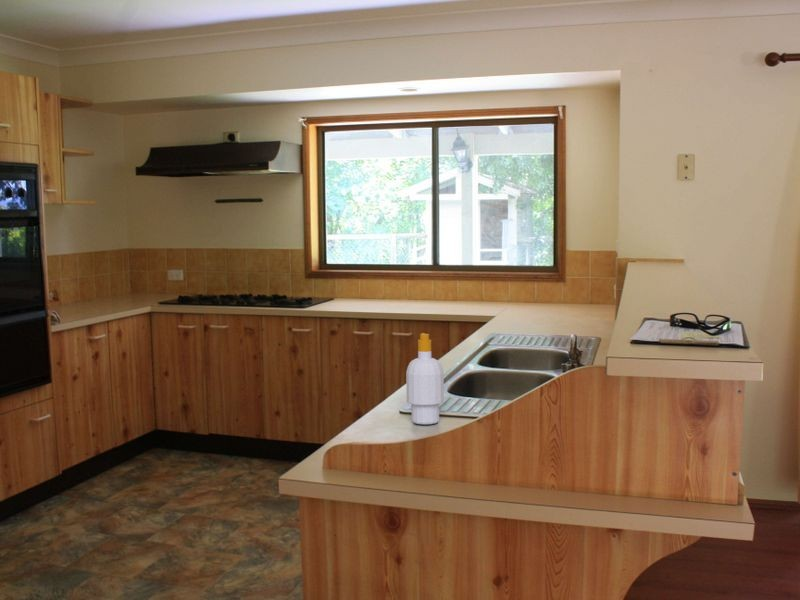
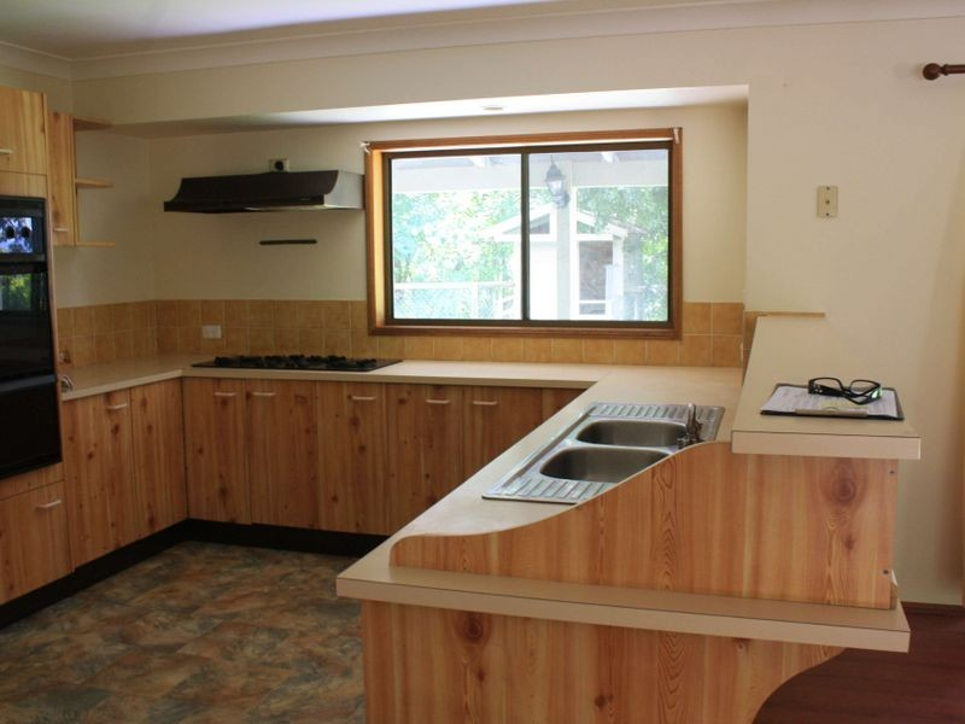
- soap bottle [405,332,445,425]
